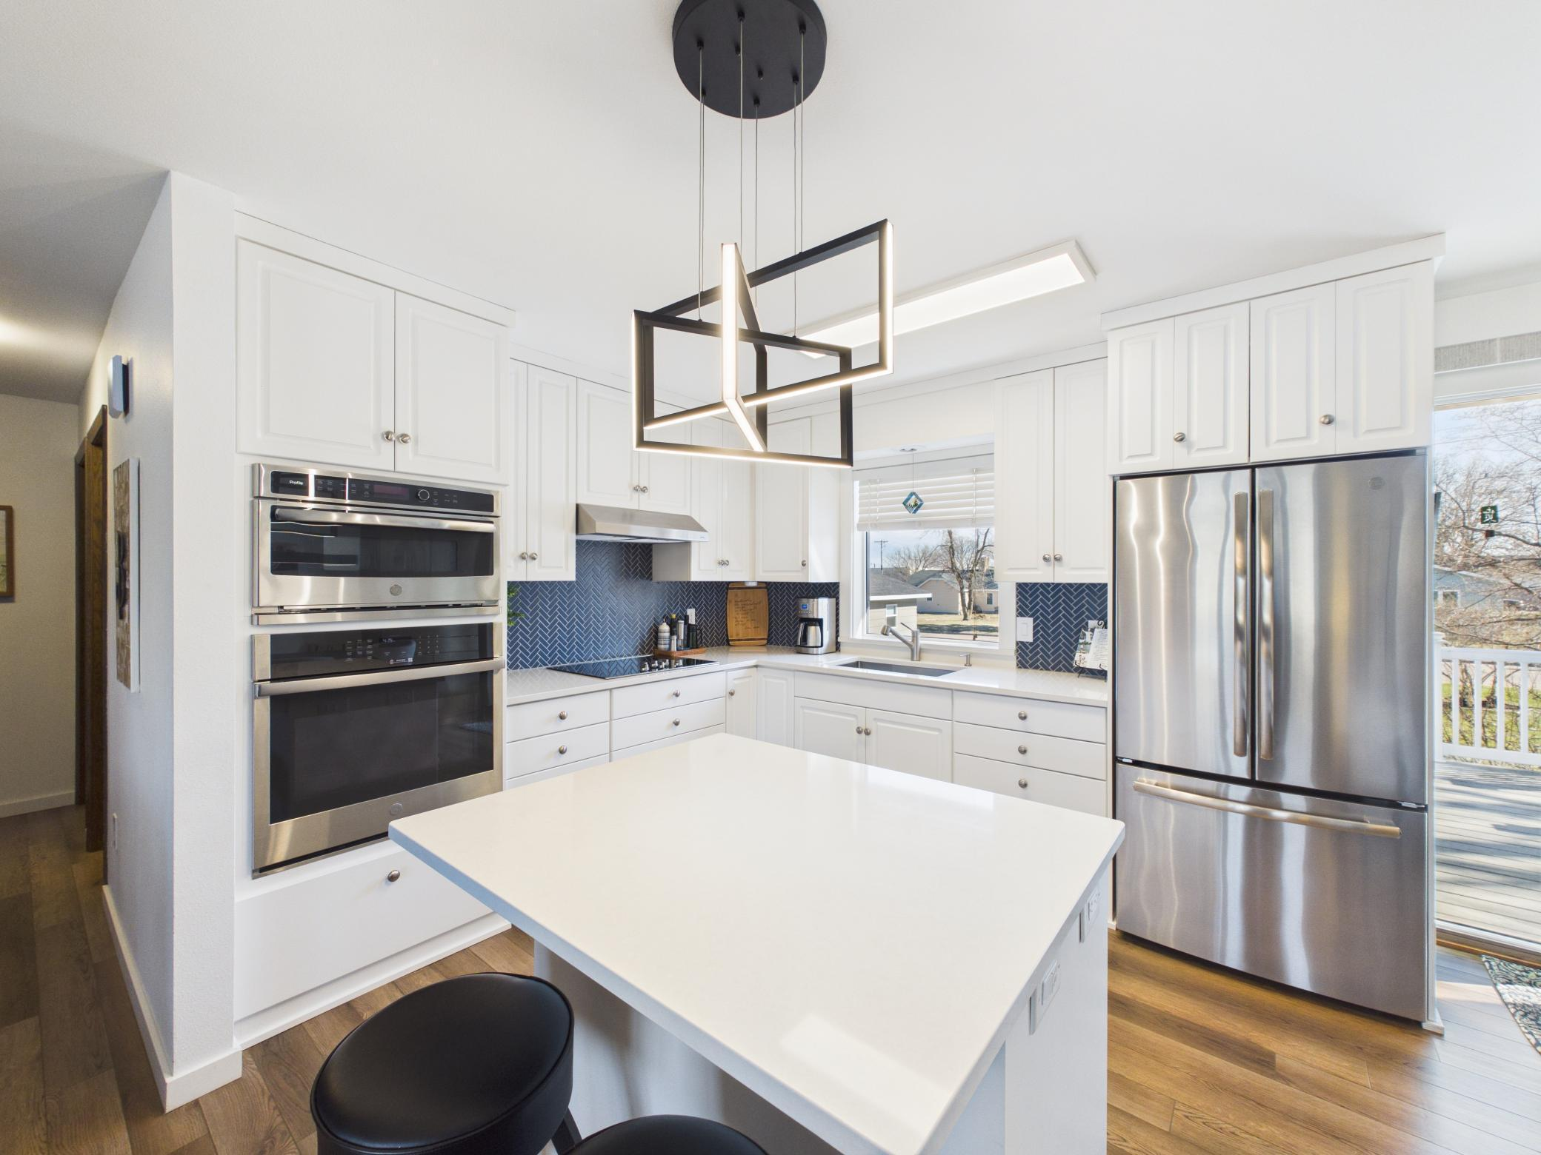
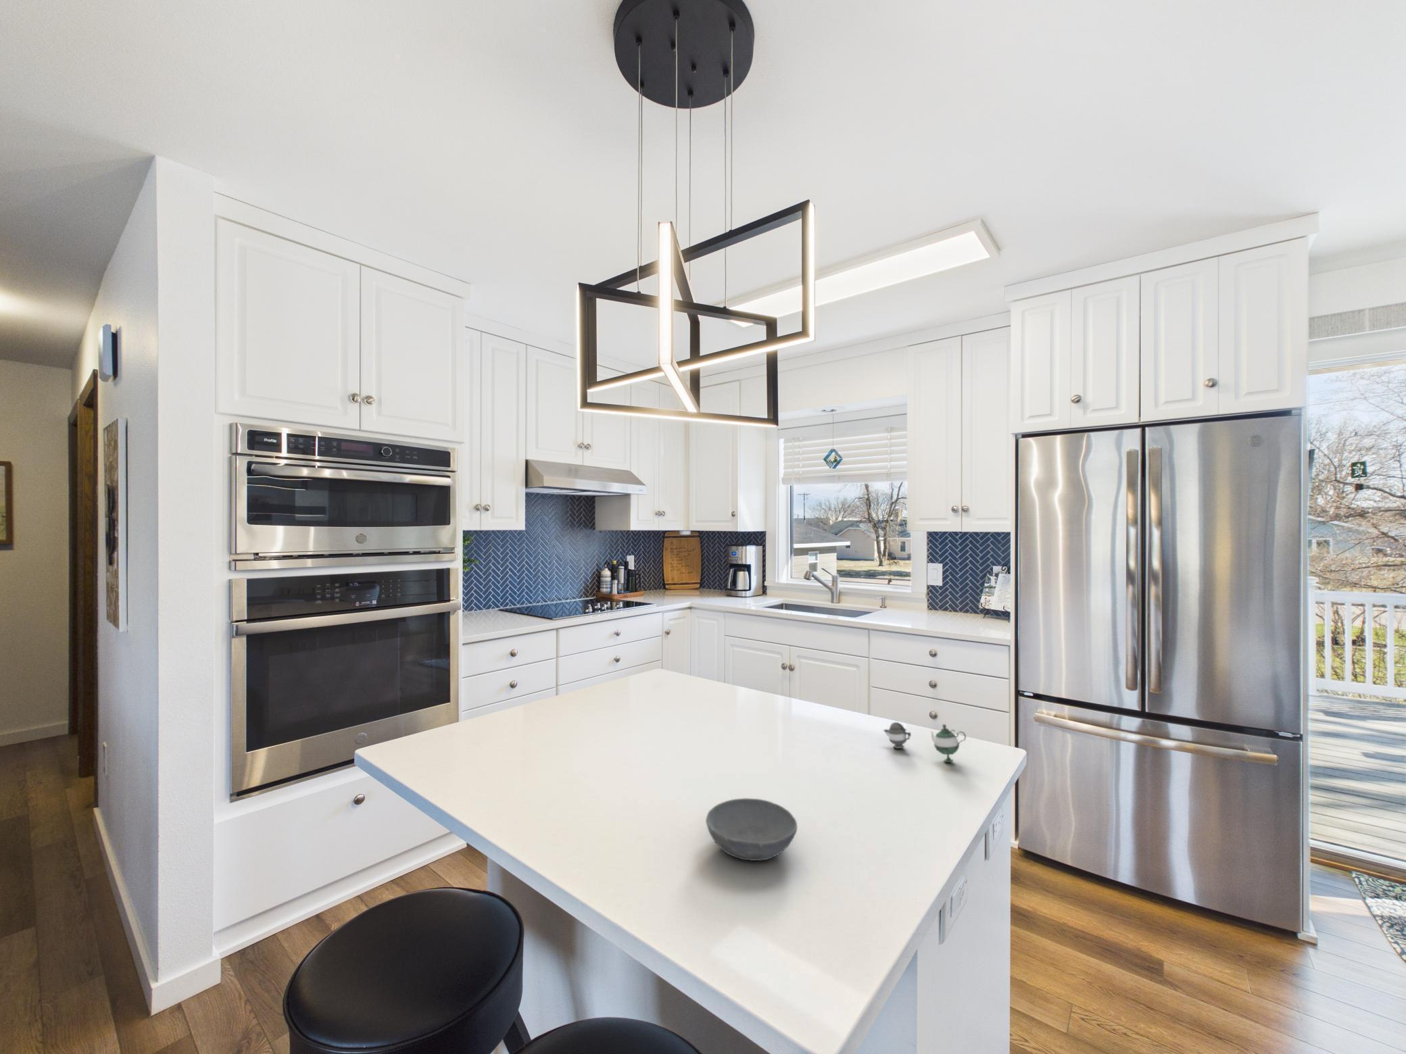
+ teapot [882,722,966,763]
+ bowl [705,798,797,861]
